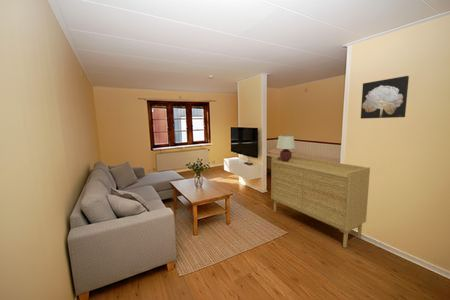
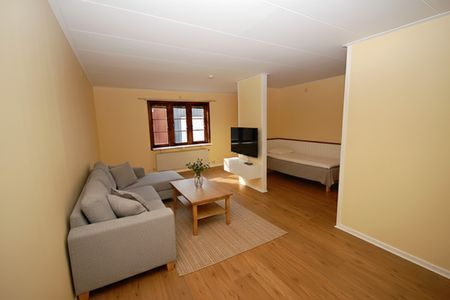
- sideboard [270,155,371,249]
- table lamp [276,134,296,162]
- wall art [360,75,410,120]
